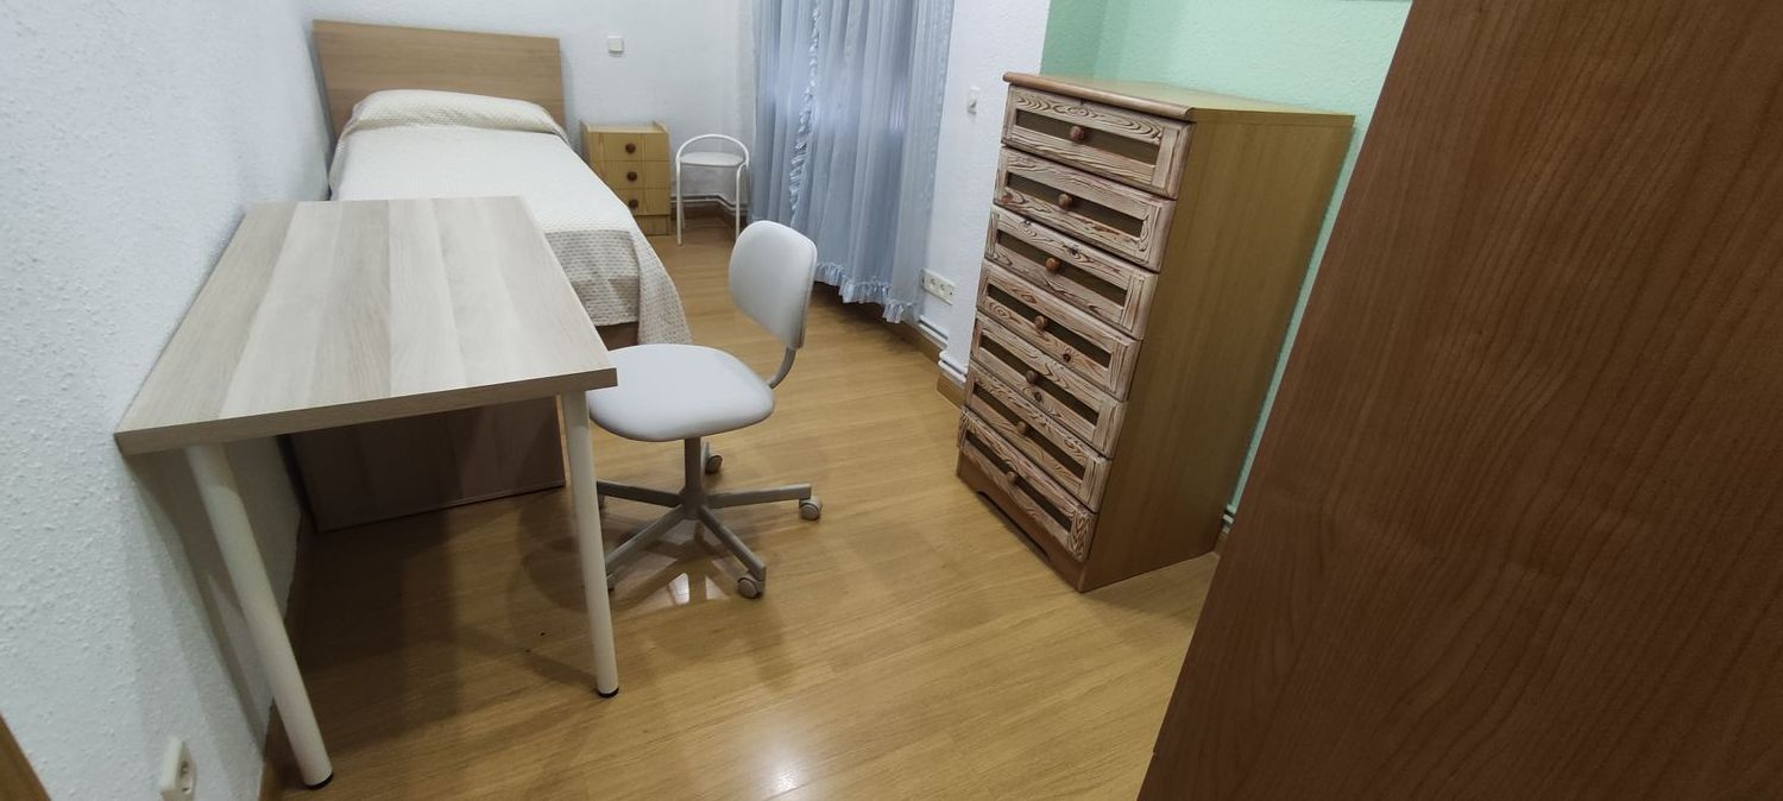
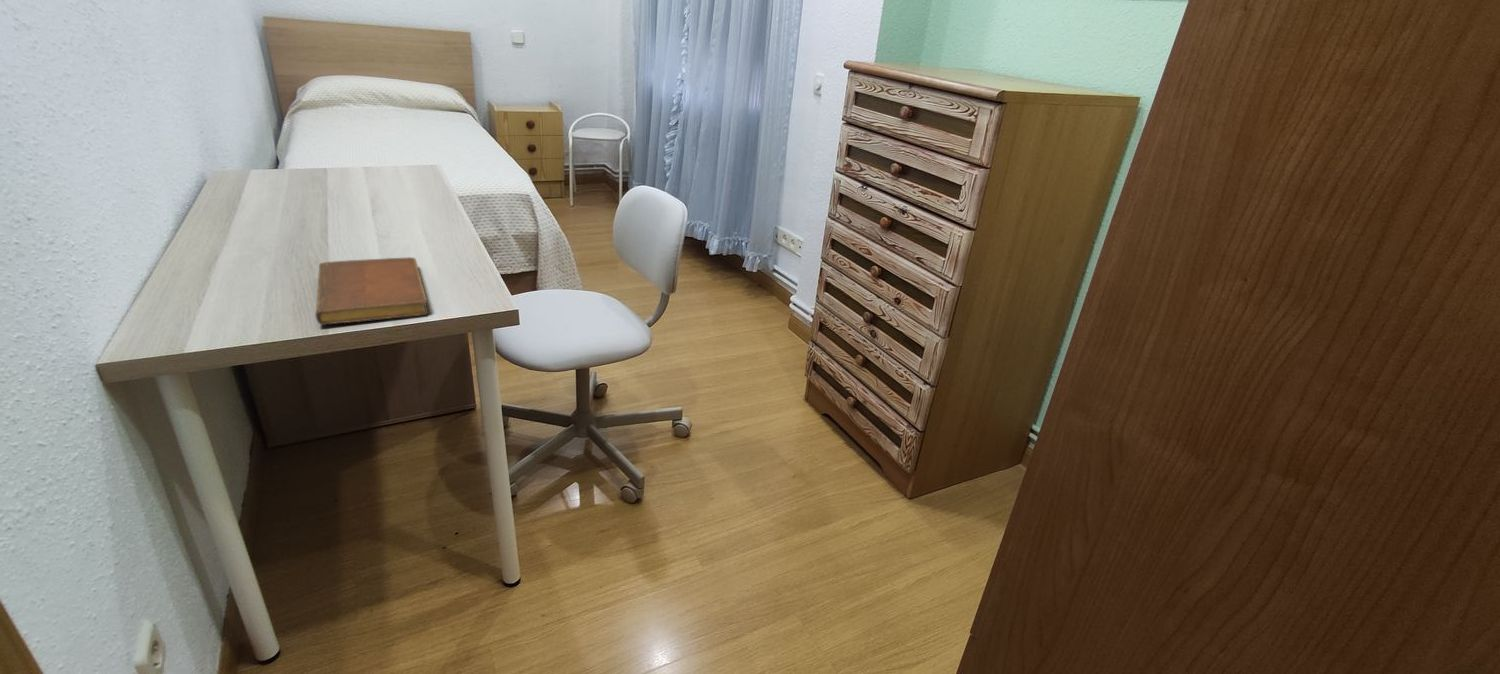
+ notebook [314,256,429,326]
